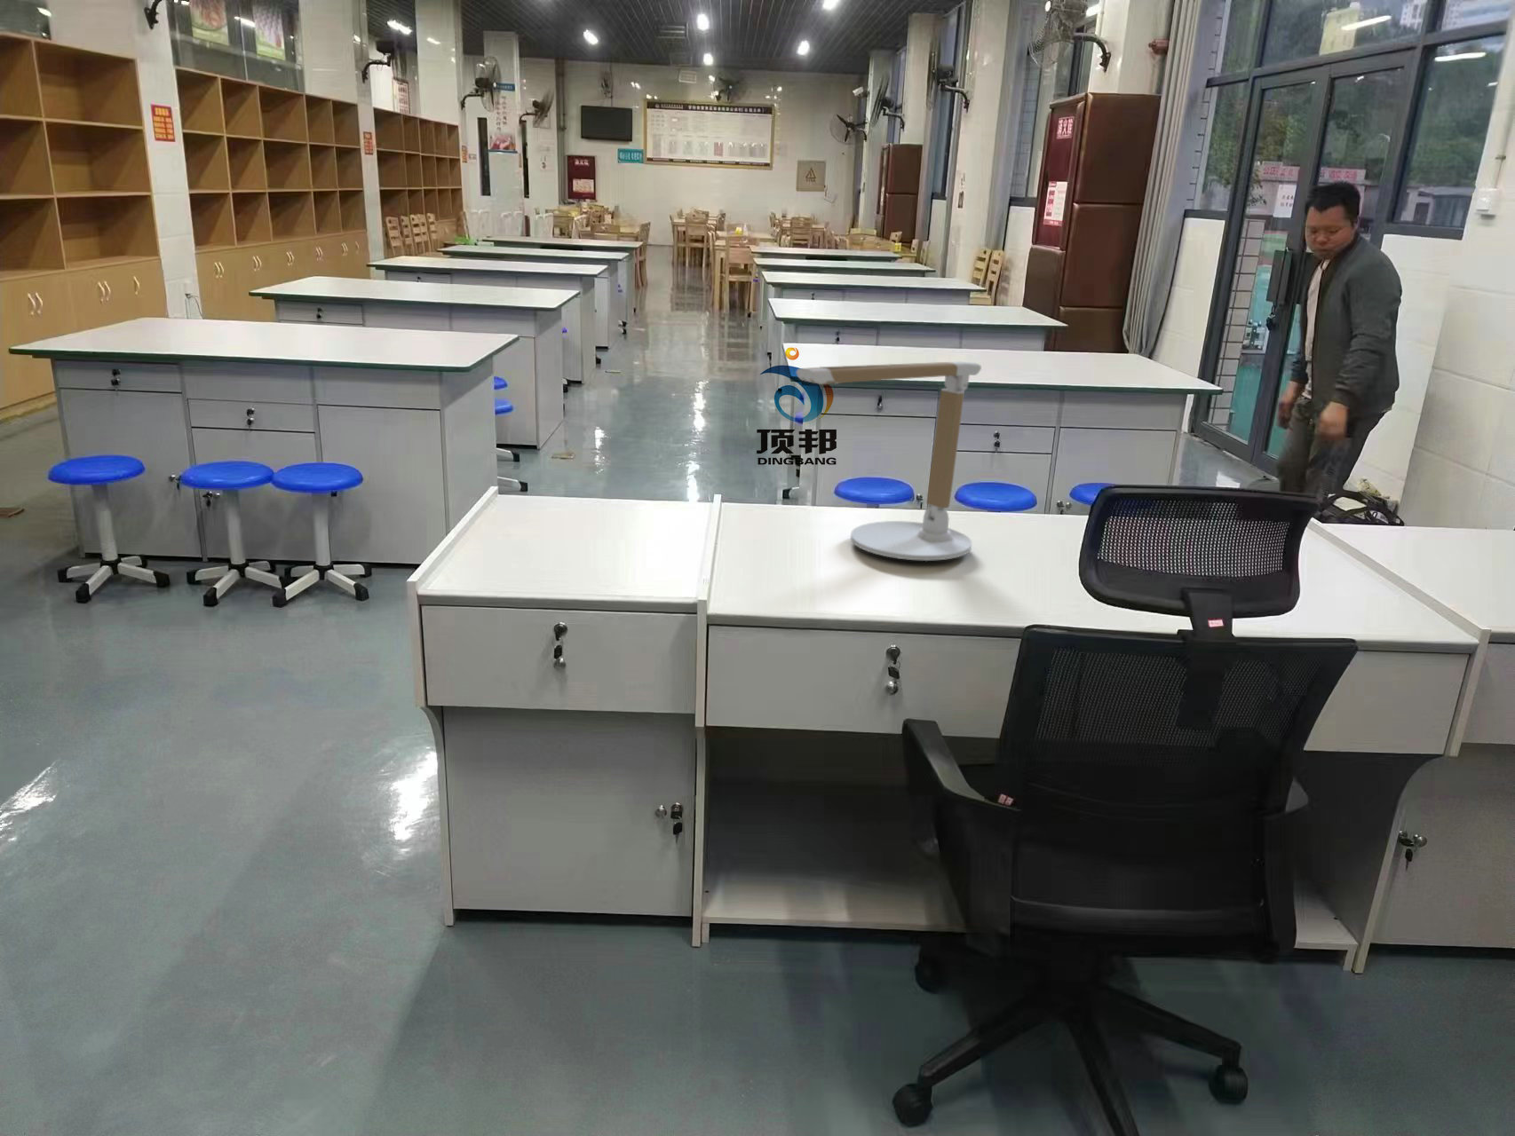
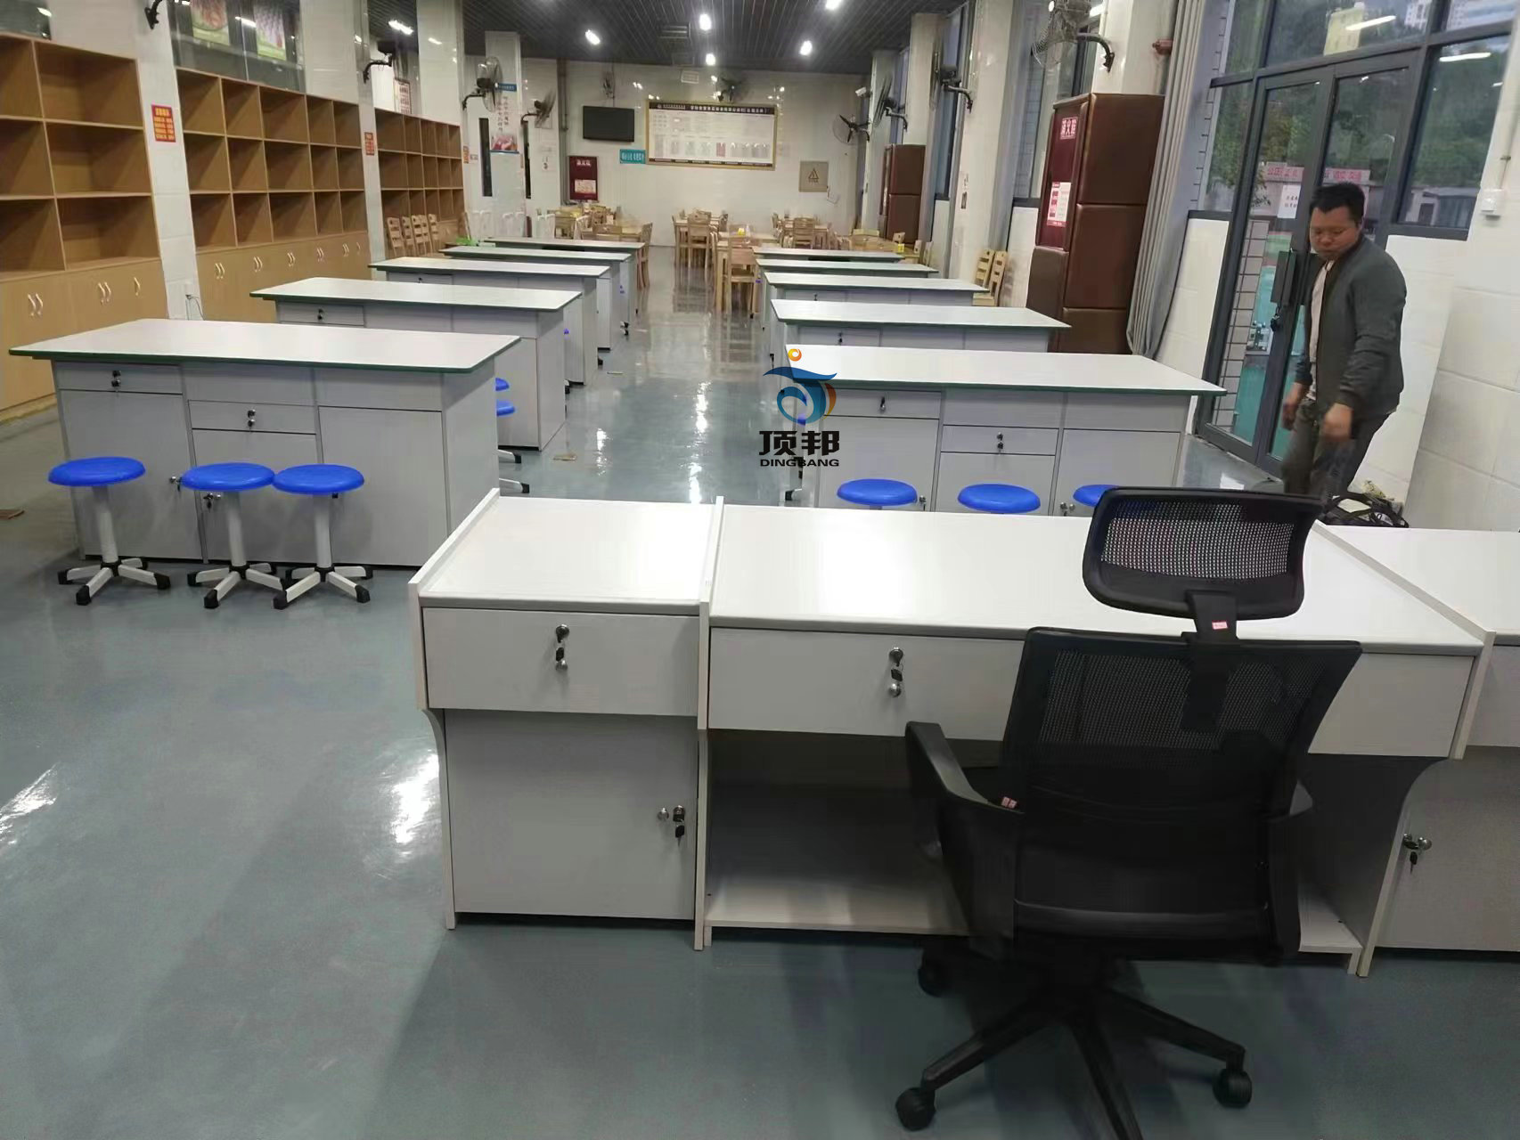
- desk lamp [795,360,983,562]
